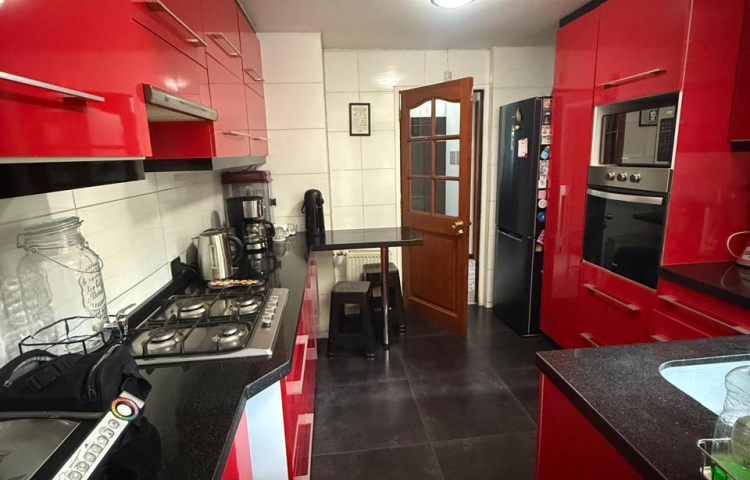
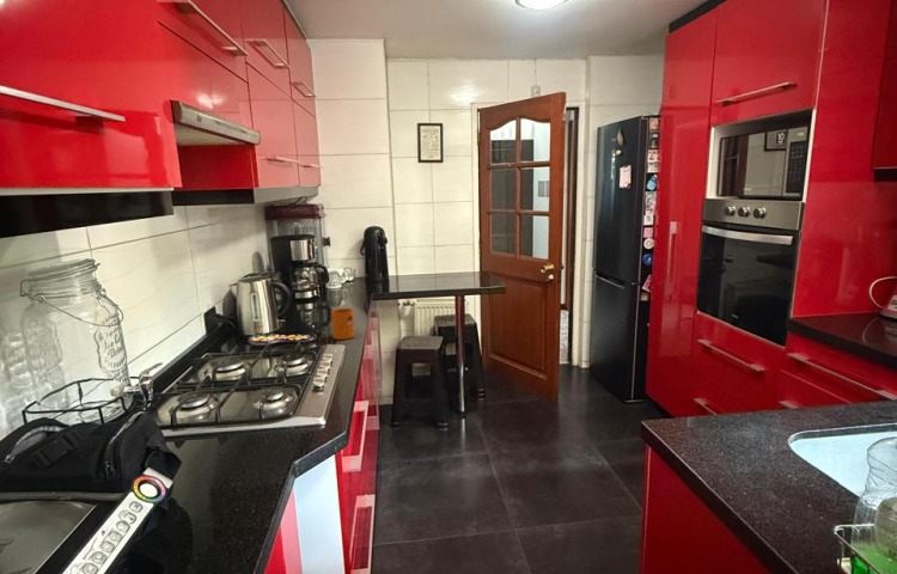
+ mug [330,307,355,341]
